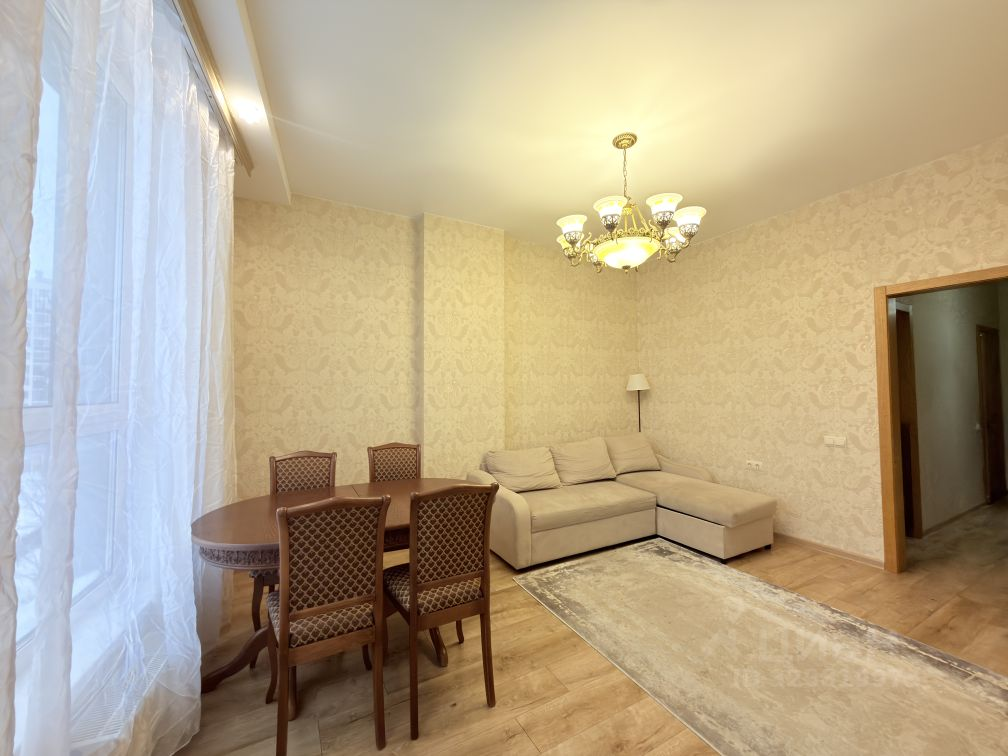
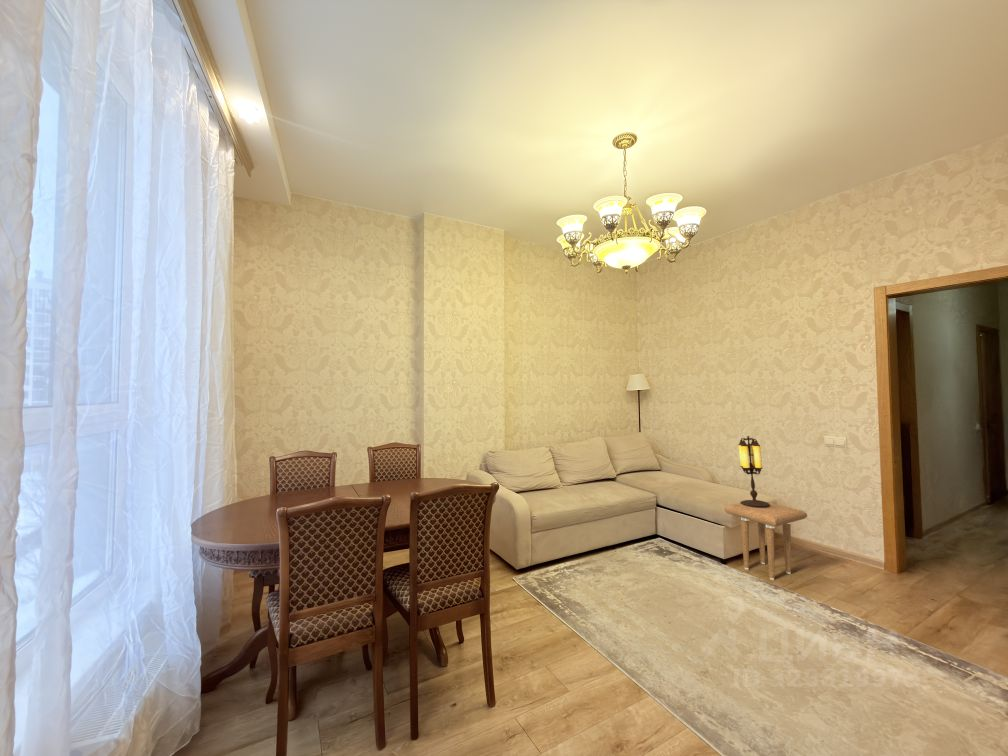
+ side table [723,499,808,581]
+ table lamp [737,435,770,507]
